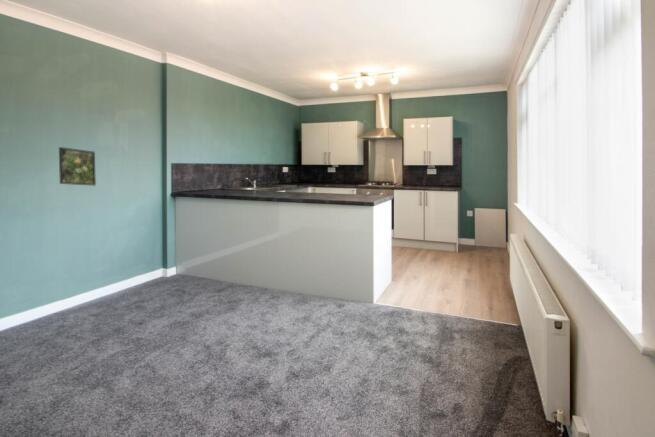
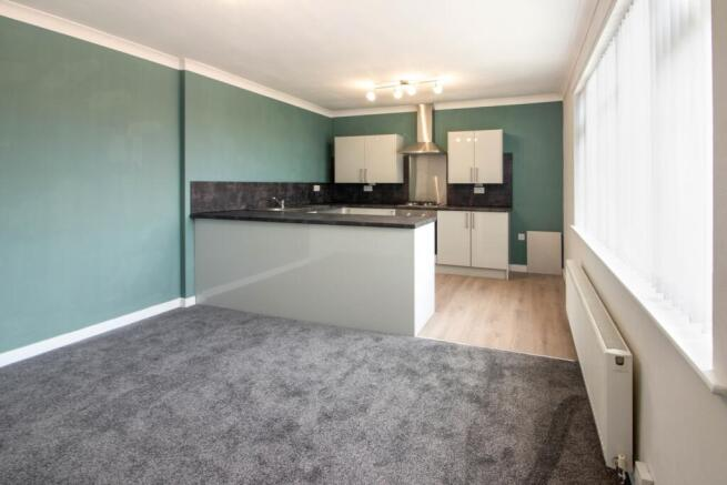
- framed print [58,146,97,187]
